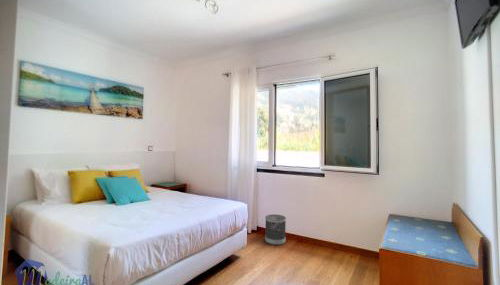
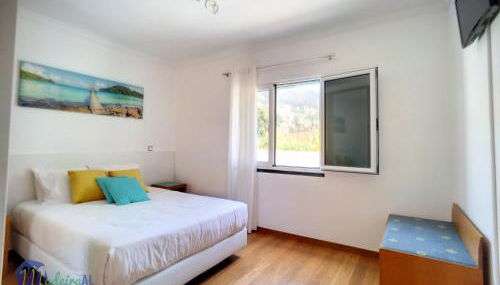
- wastebasket [264,213,287,246]
